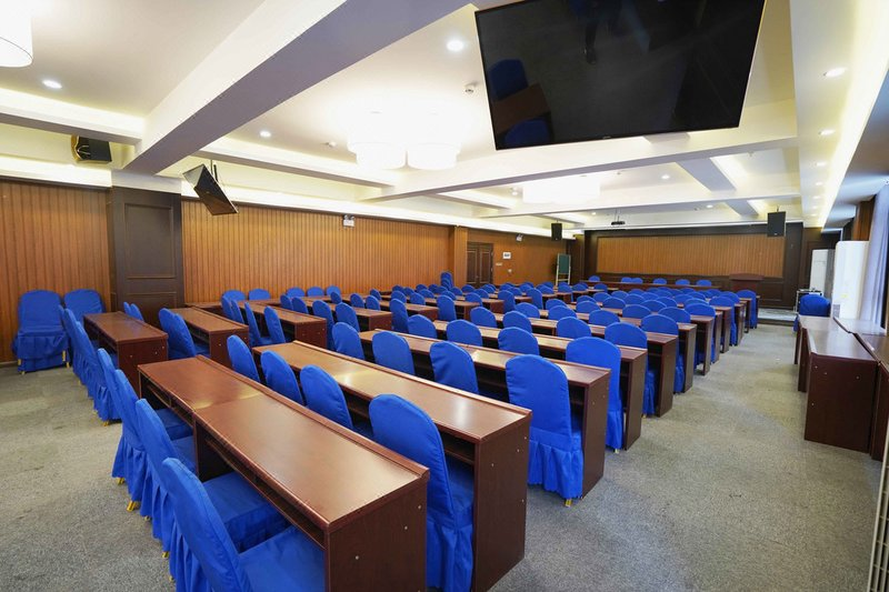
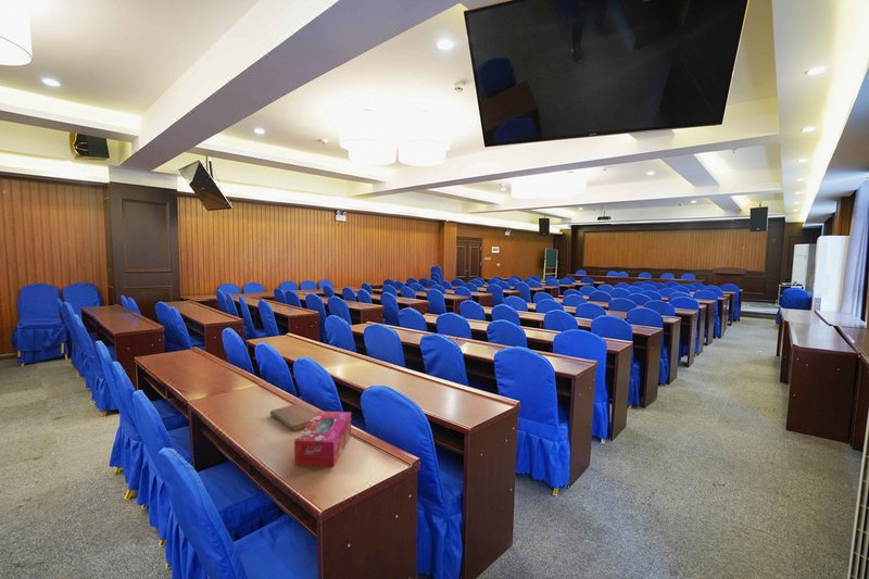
+ notebook [269,402,317,432]
+ tissue box [293,411,352,468]
